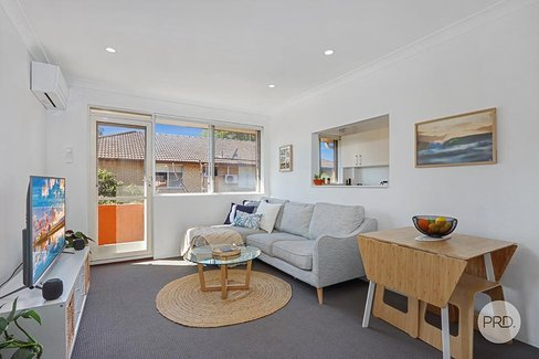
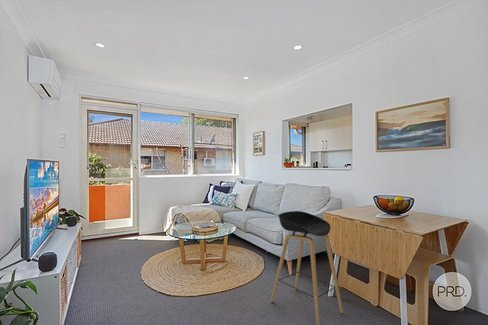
+ stool [270,210,344,325]
